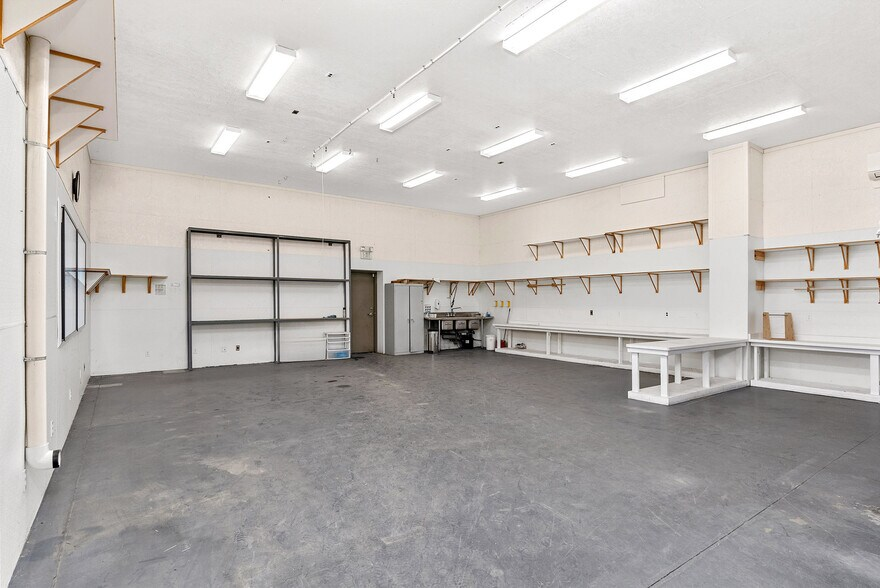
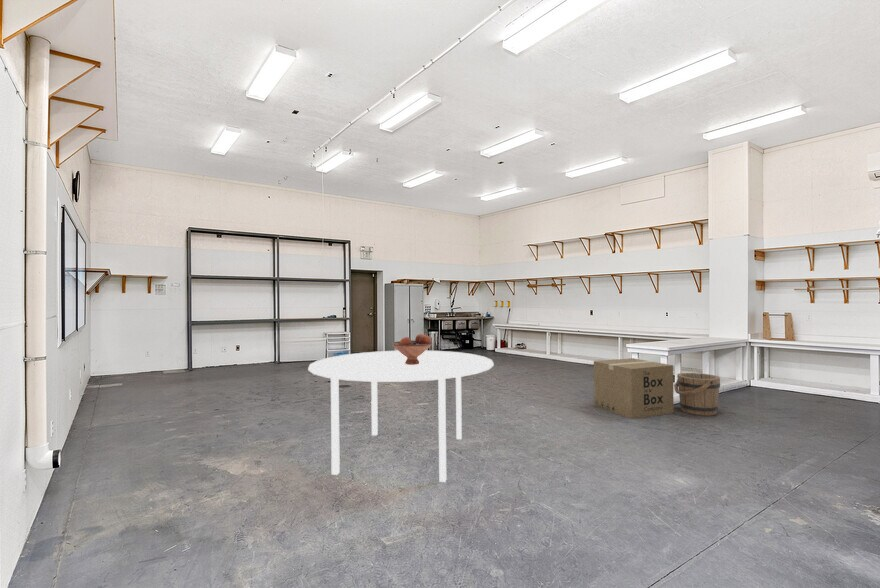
+ dining table [307,350,495,483]
+ cardboard box [593,357,675,420]
+ fruit bowl [391,333,433,365]
+ bucket [673,372,721,416]
